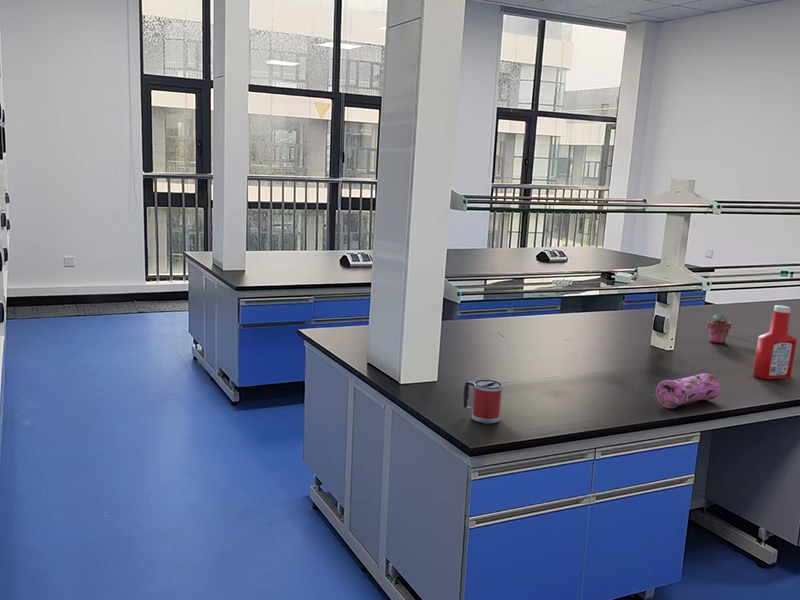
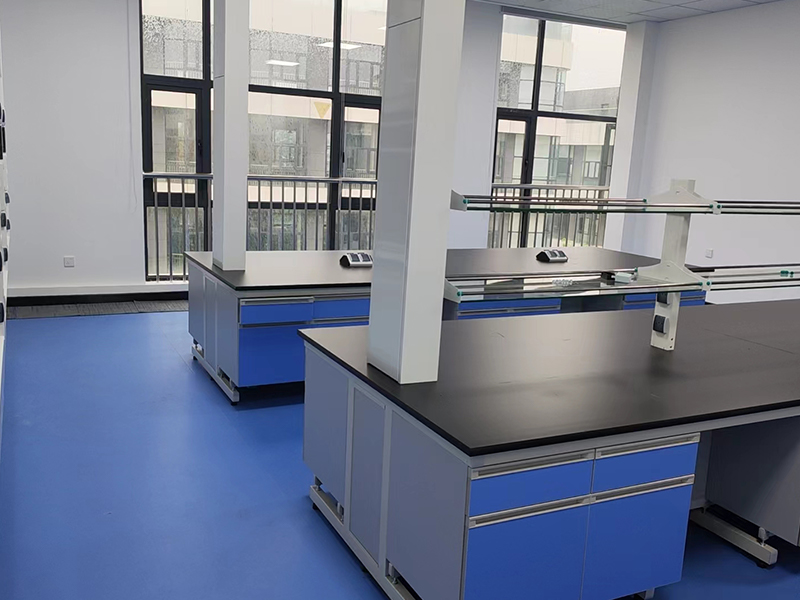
- pencil case [655,372,721,409]
- mug [463,379,504,424]
- soap bottle [752,304,798,381]
- potted succulent [706,313,732,344]
